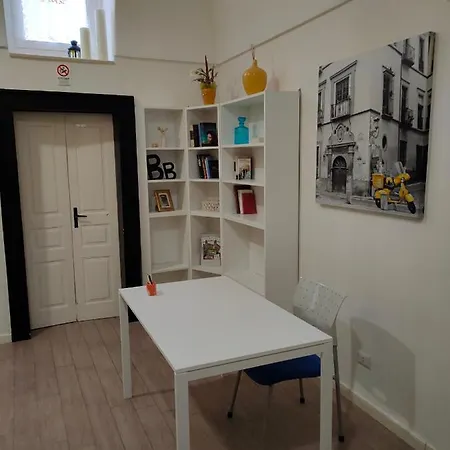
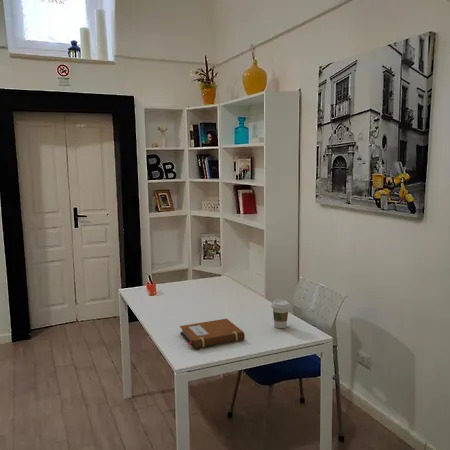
+ notebook [179,318,246,349]
+ coffee cup [270,299,291,329]
